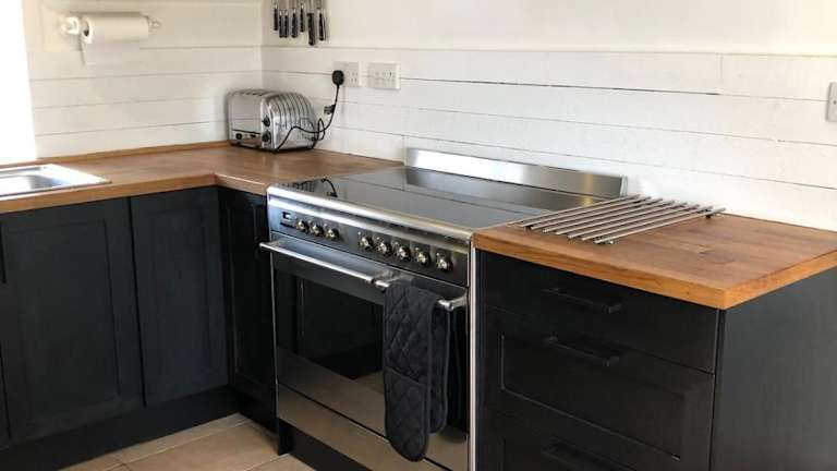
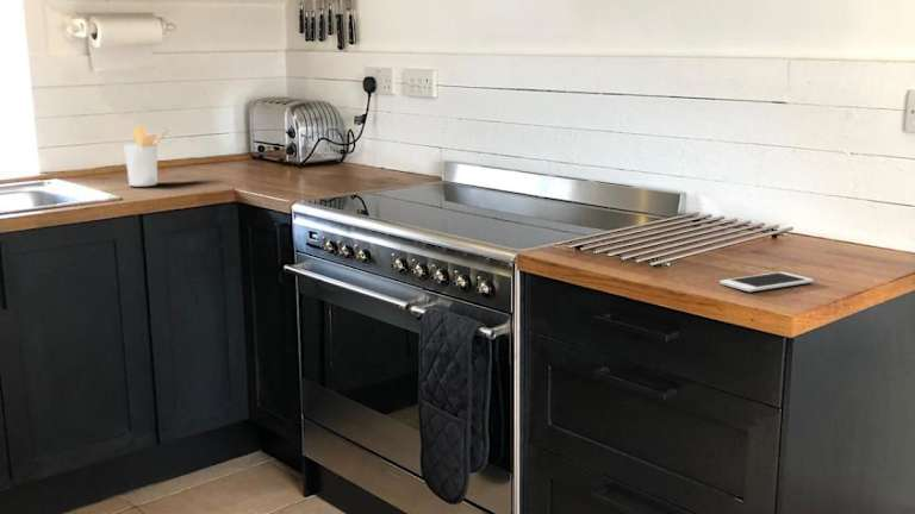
+ utensil holder [123,124,173,187]
+ cell phone [718,271,815,293]
